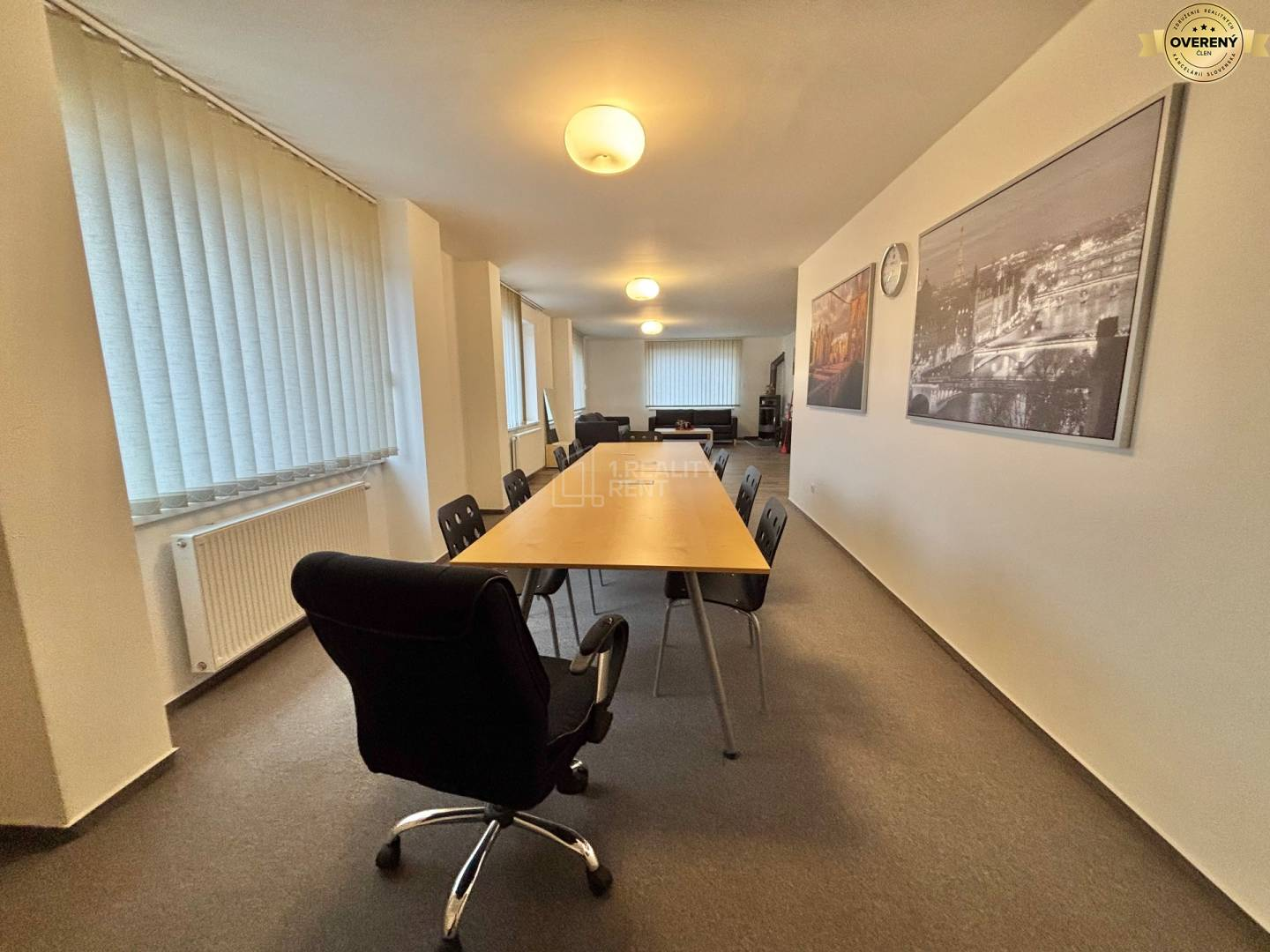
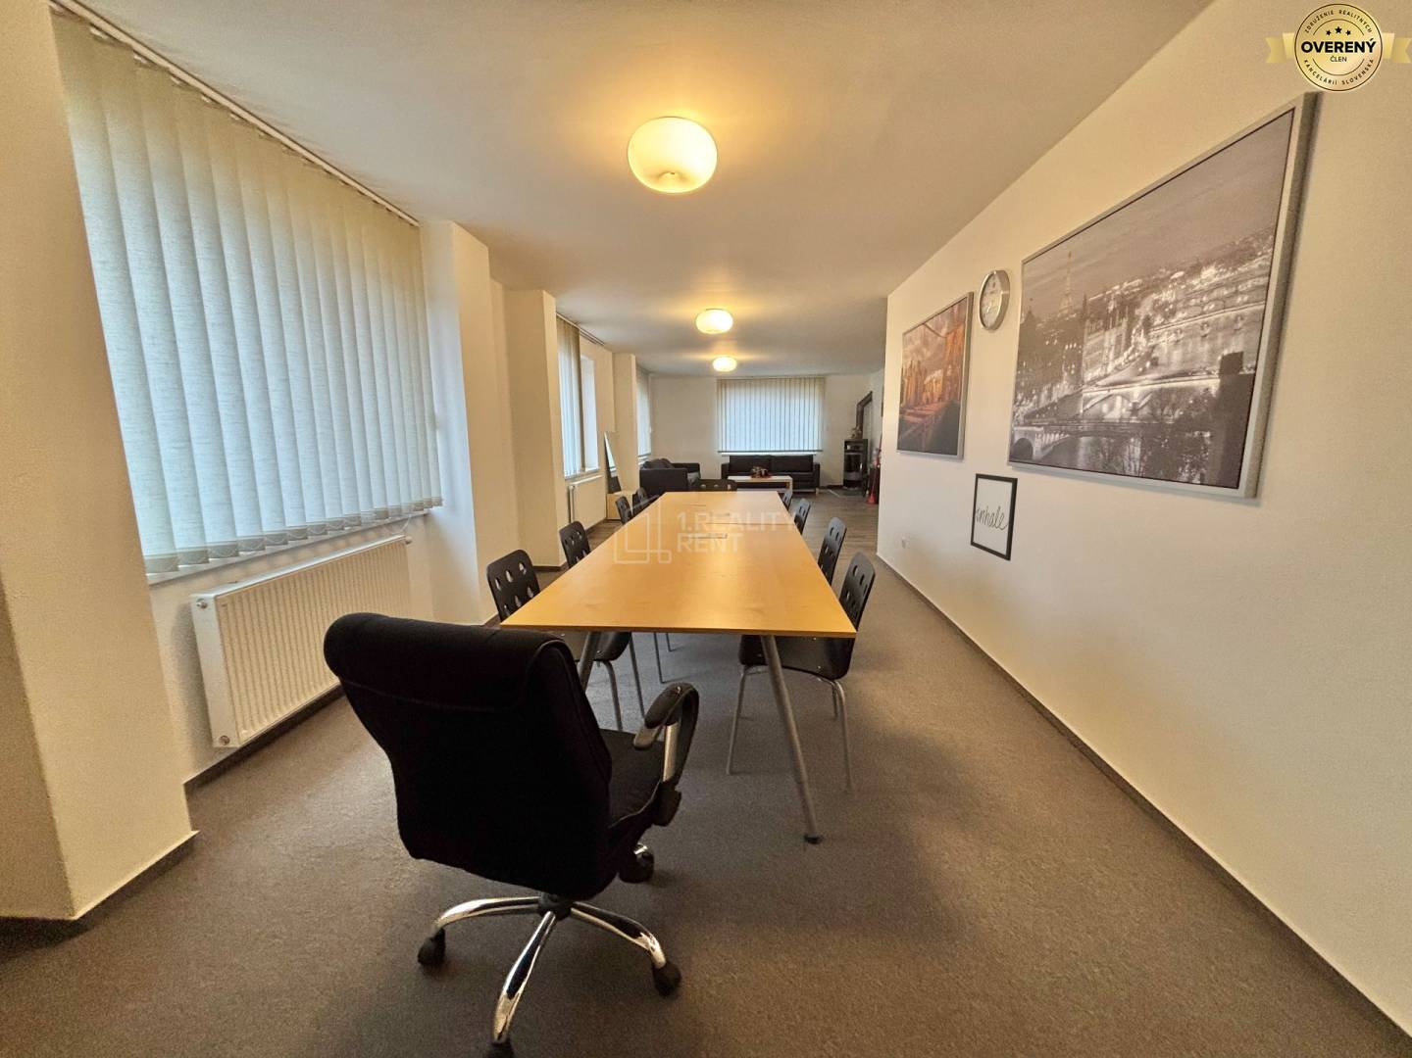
+ wall art [969,472,1018,561]
